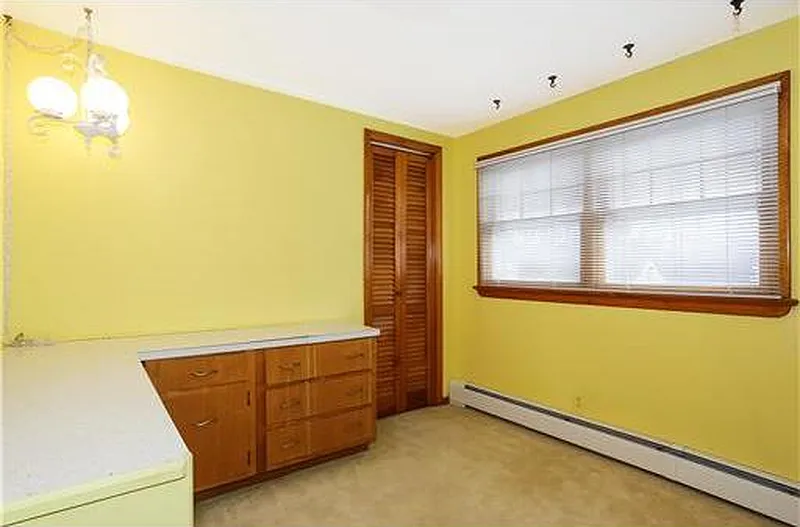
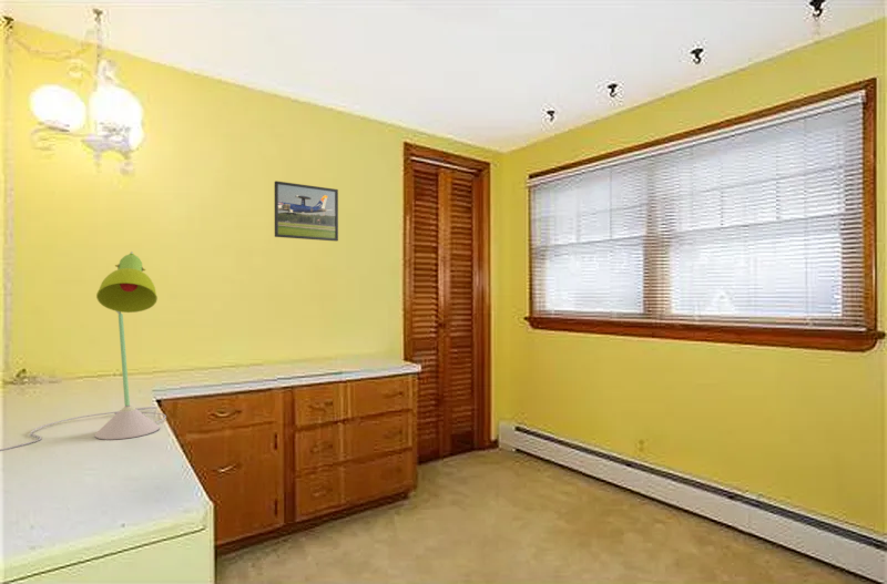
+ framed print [274,180,339,243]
+ desk lamp [0,250,167,452]
